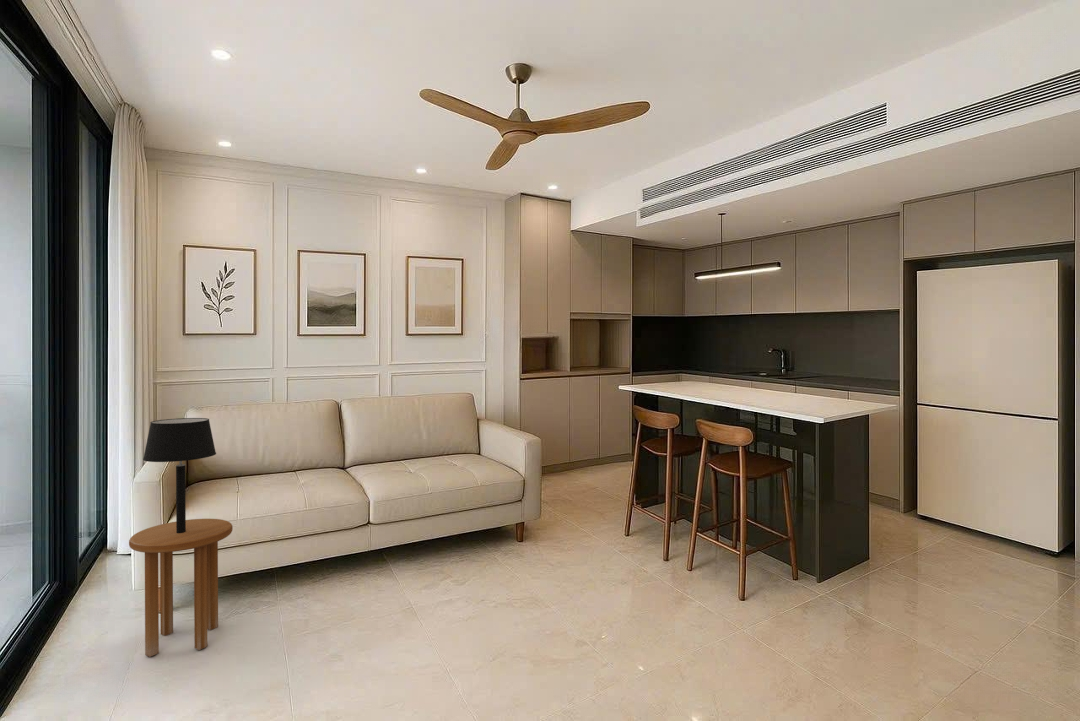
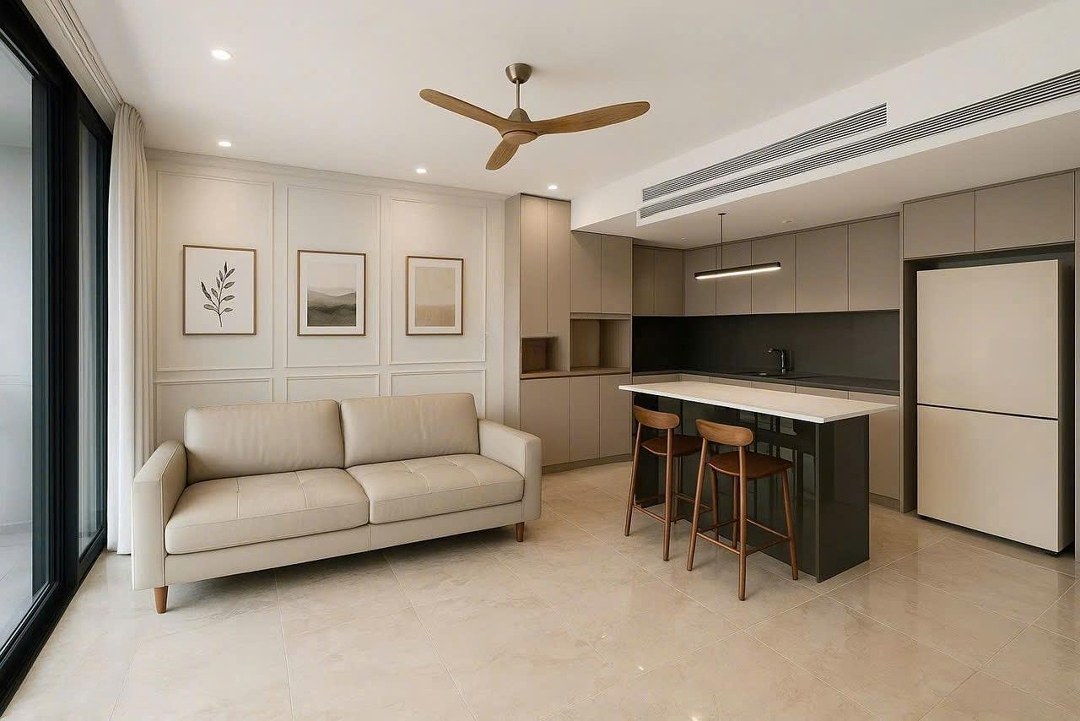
- table lamp [142,417,217,533]
- side table [128,518,234,658]
